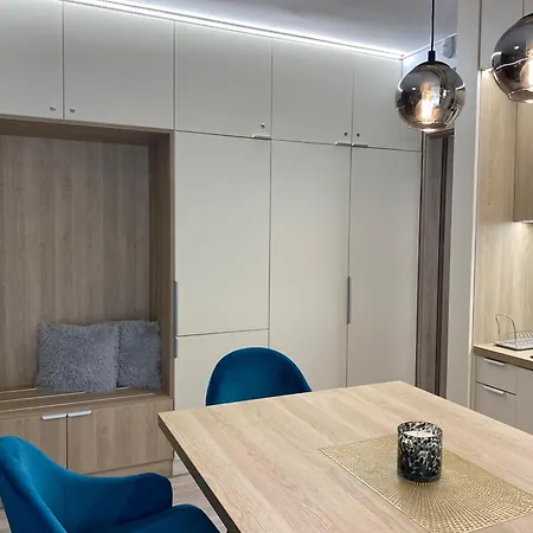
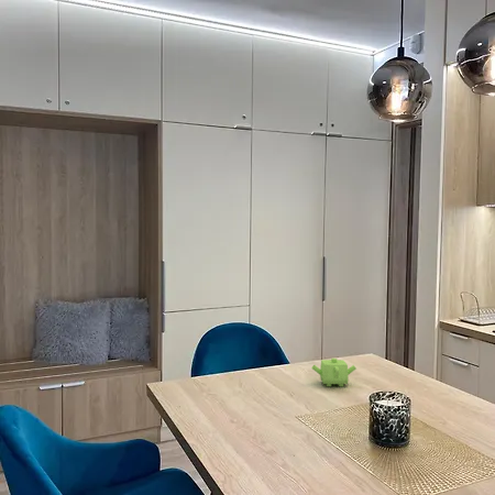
+ teapot [311,358,358,387]
